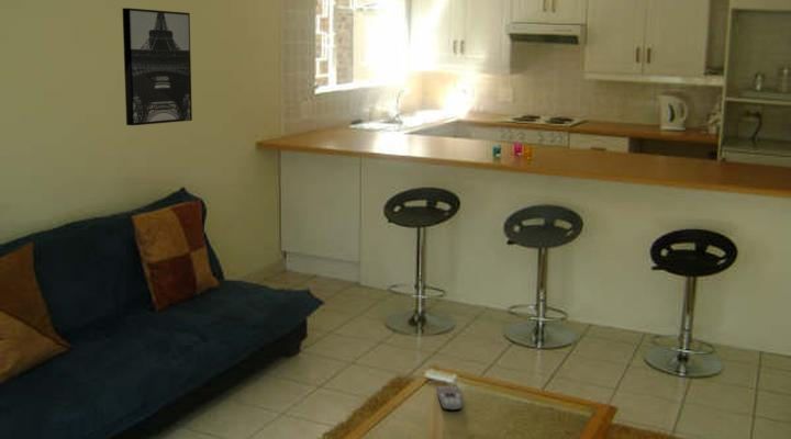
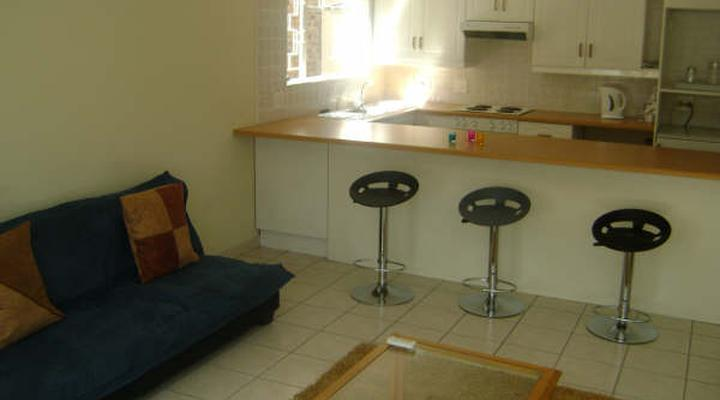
- wall art [121,7,193,126]
- remote control [435,385,464,412]
